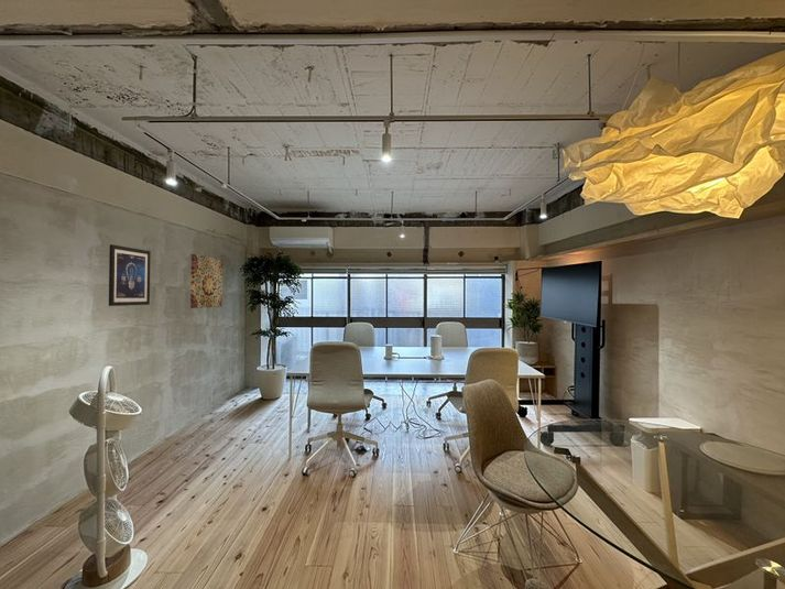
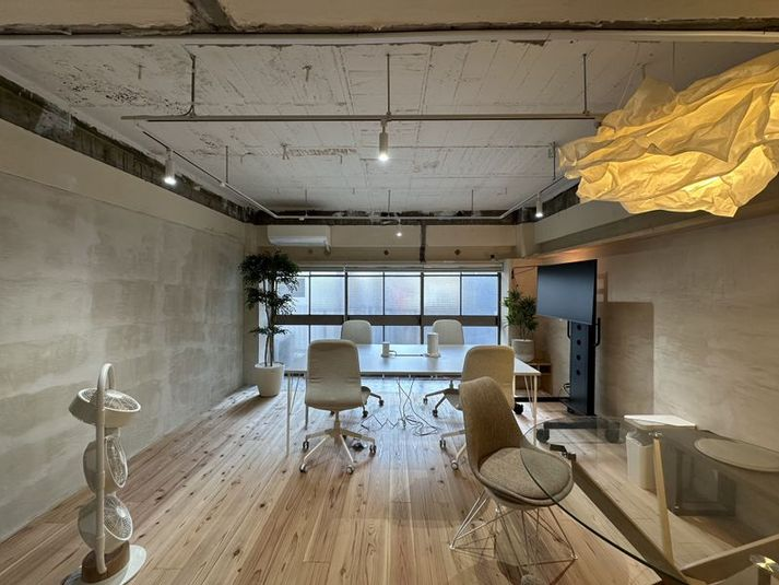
- wall art [189,253,223,309]
- wall art [108,243,152,307]
